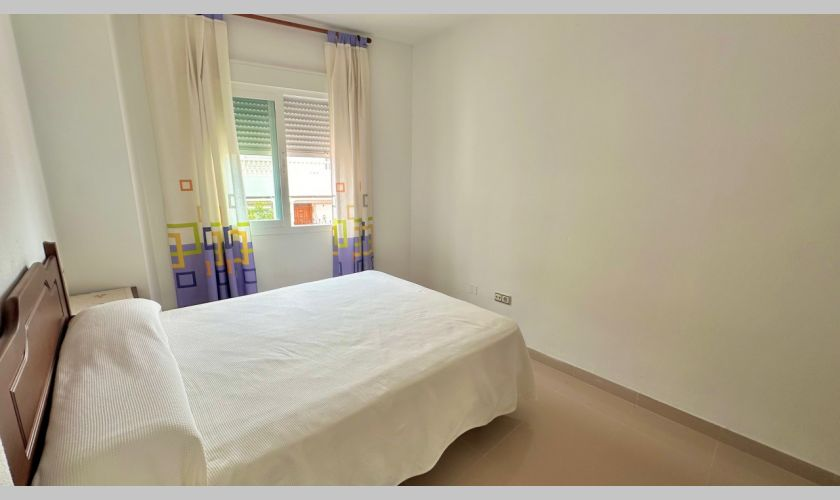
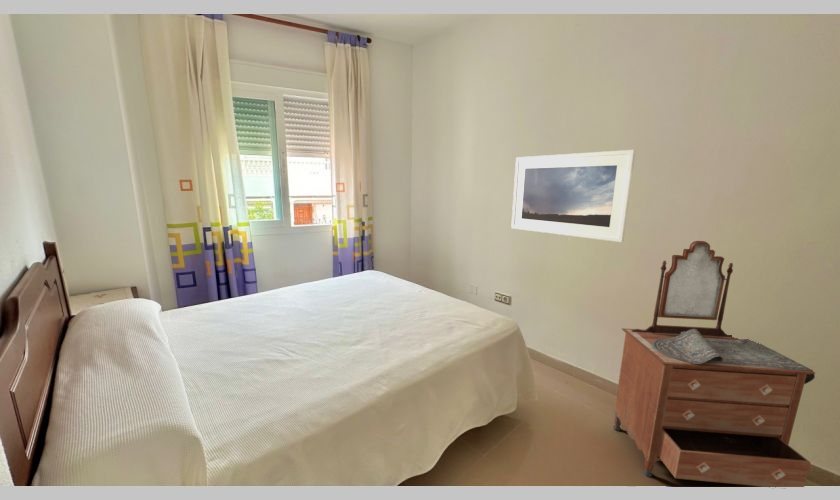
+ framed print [510,149,637,243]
+ dresser [612,240,816,488]
